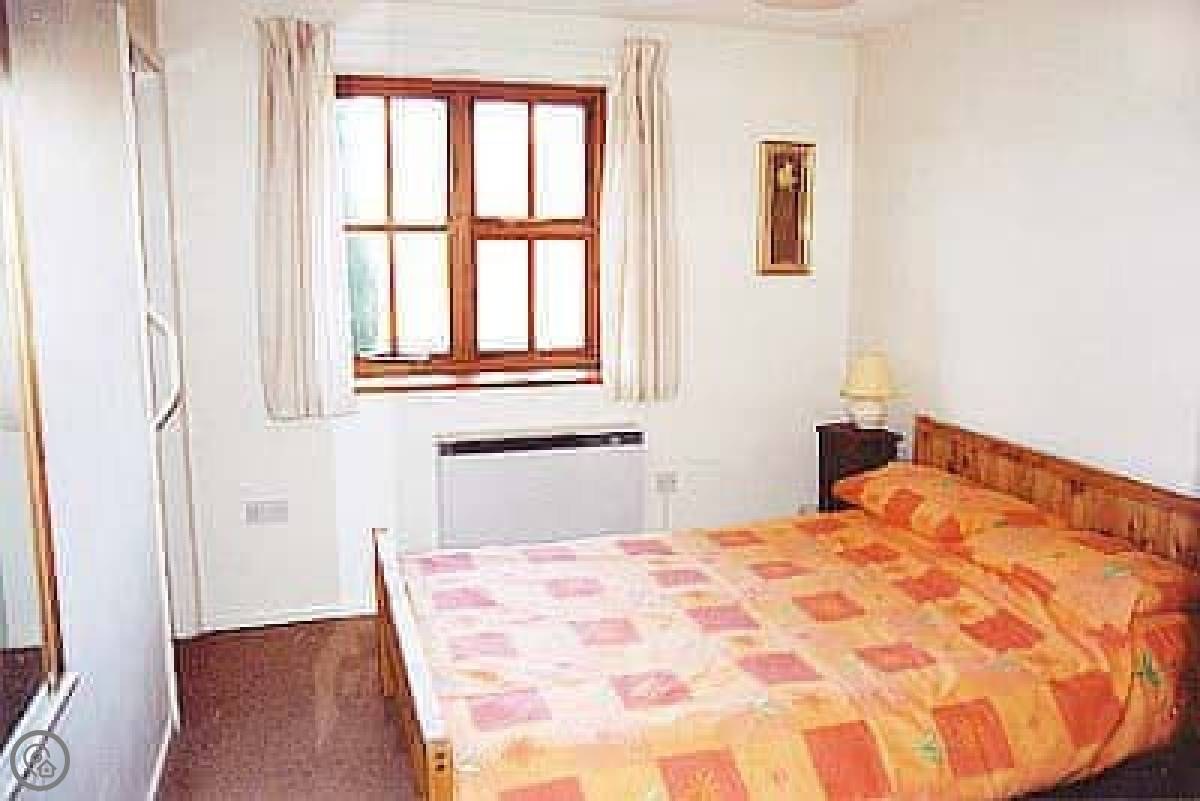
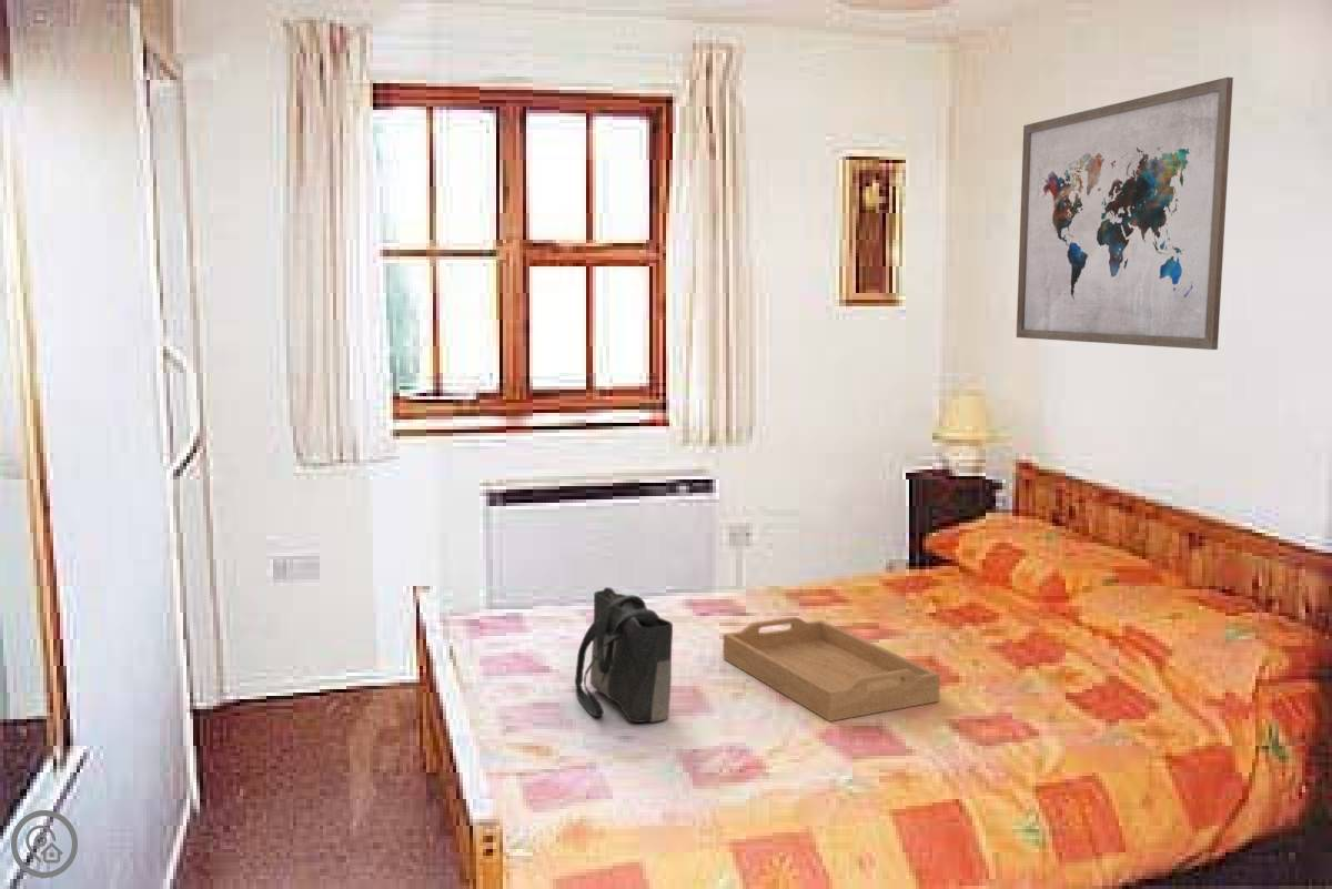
+ serving tray [723,616,941,723]
+ tote bag [574,586,674,724]
+ wall art [1016,77,1234,351]
